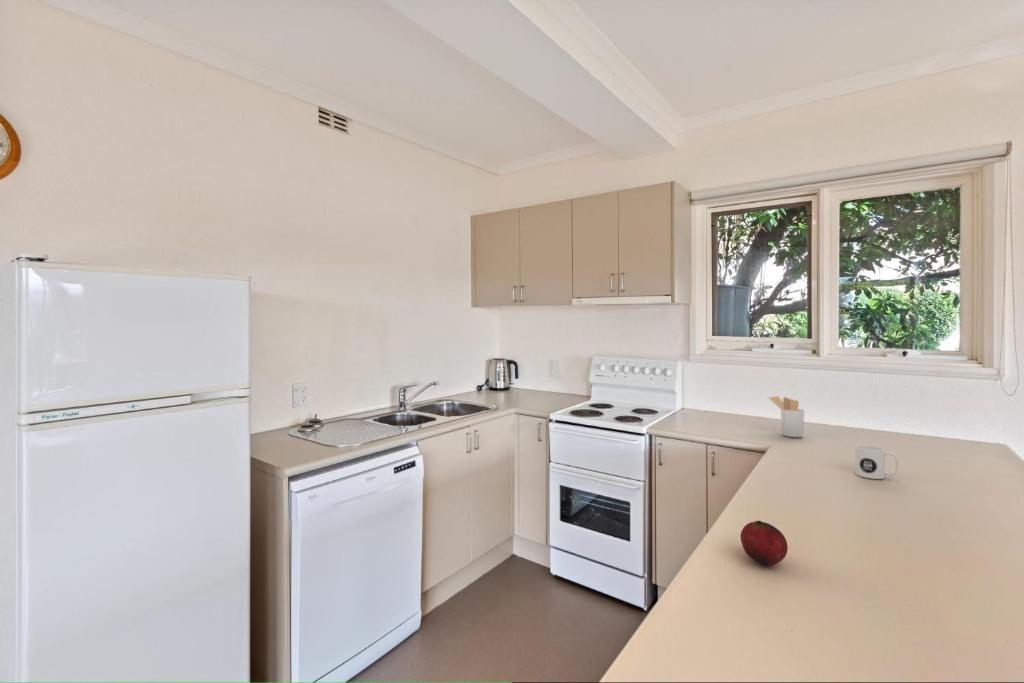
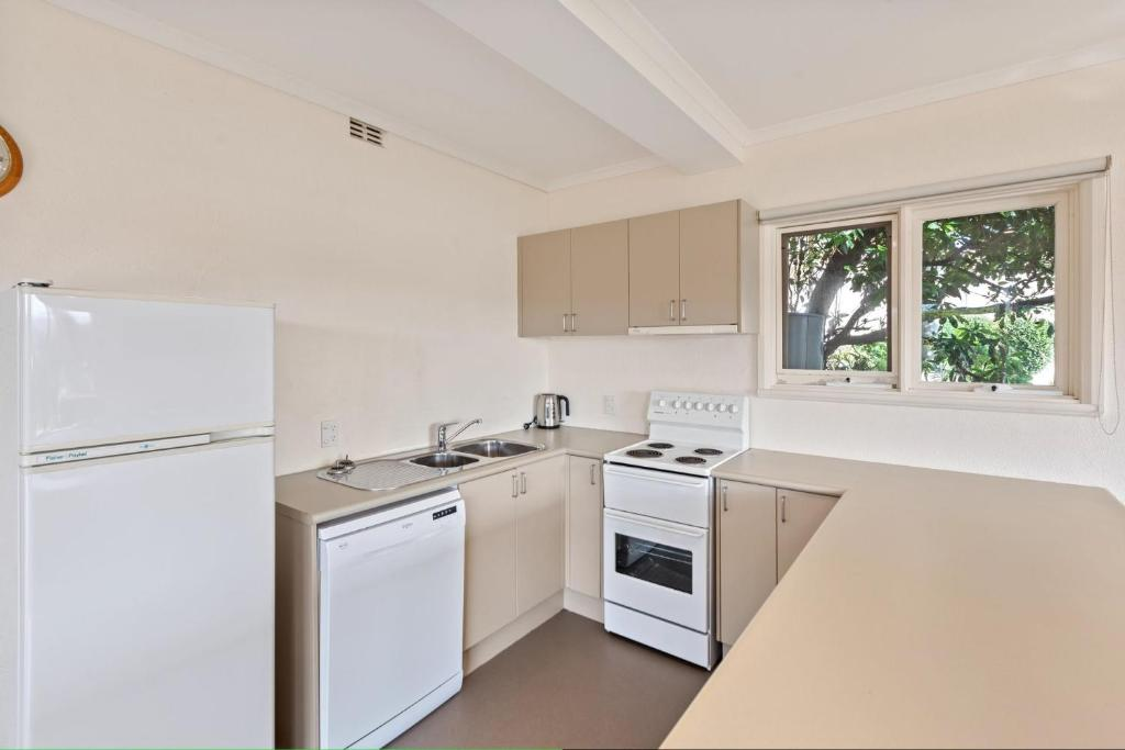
- mug [855,444,899,480]
- utensil holder [767,395,806,438]
- fruit [739,520,789,566]
